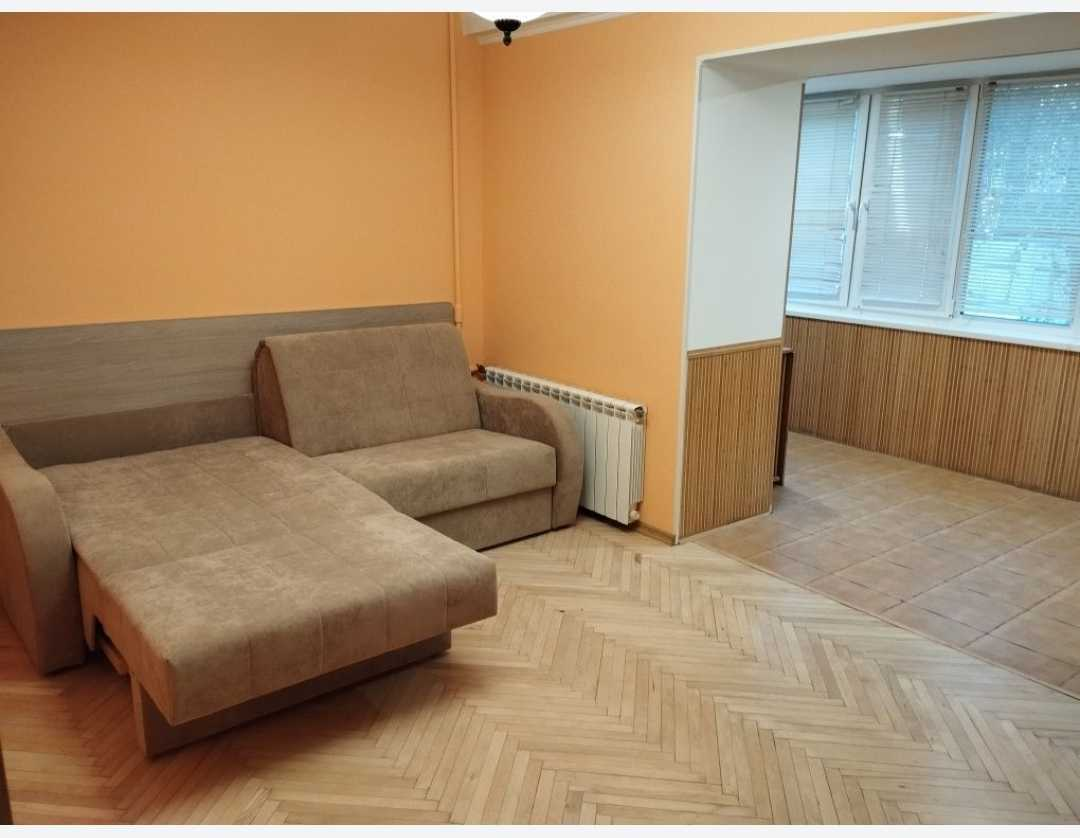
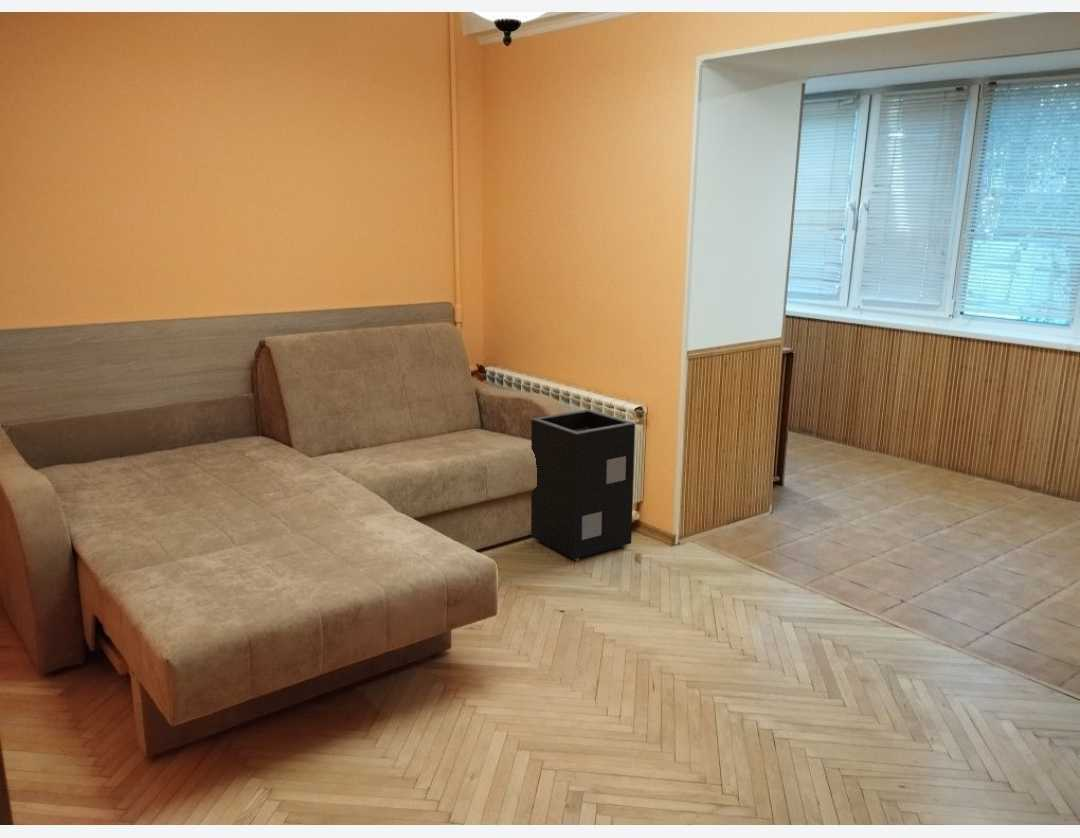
+ speaker [530,408,636,562]
